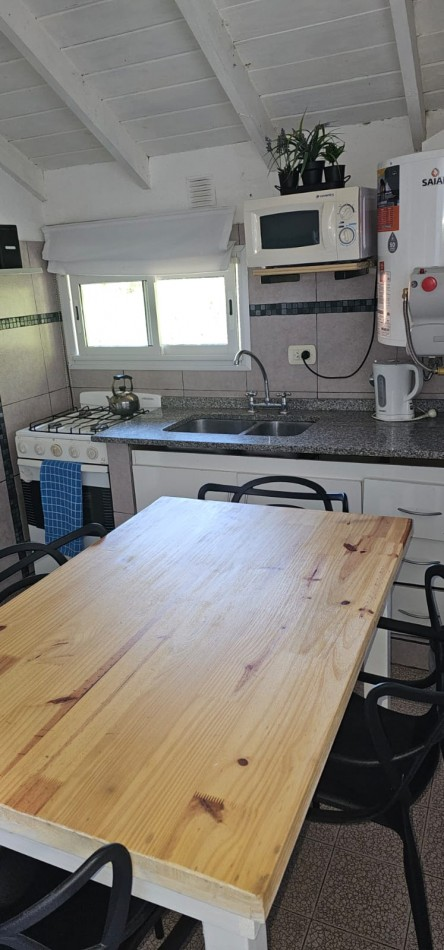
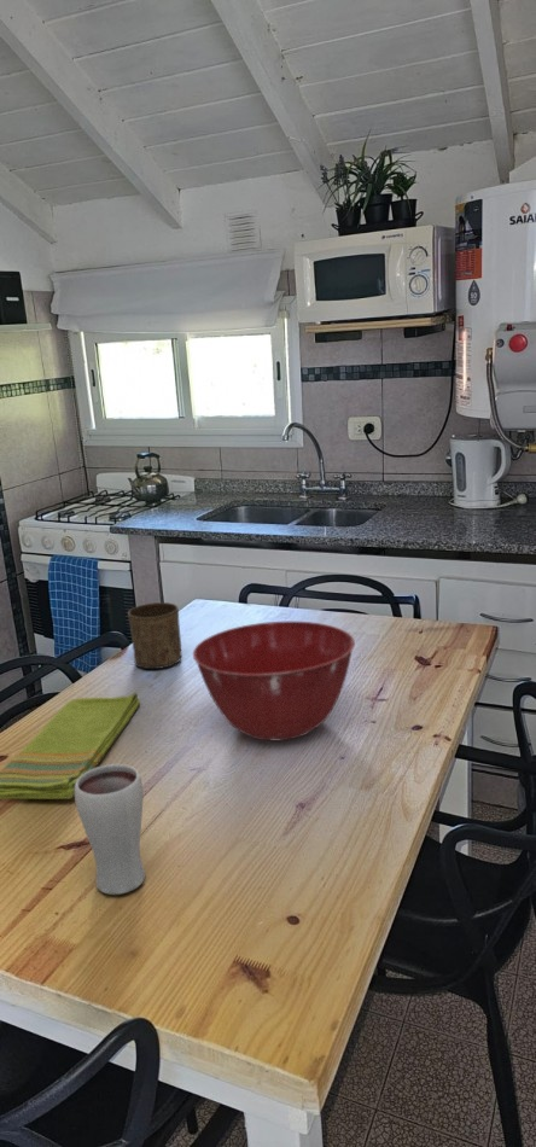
+ mixing bowl [192,621,356,741]
+ drinking glass [74,763,146,896]
+ cup [127,601,182,670]
+ dish towel [0,692,141,800]
